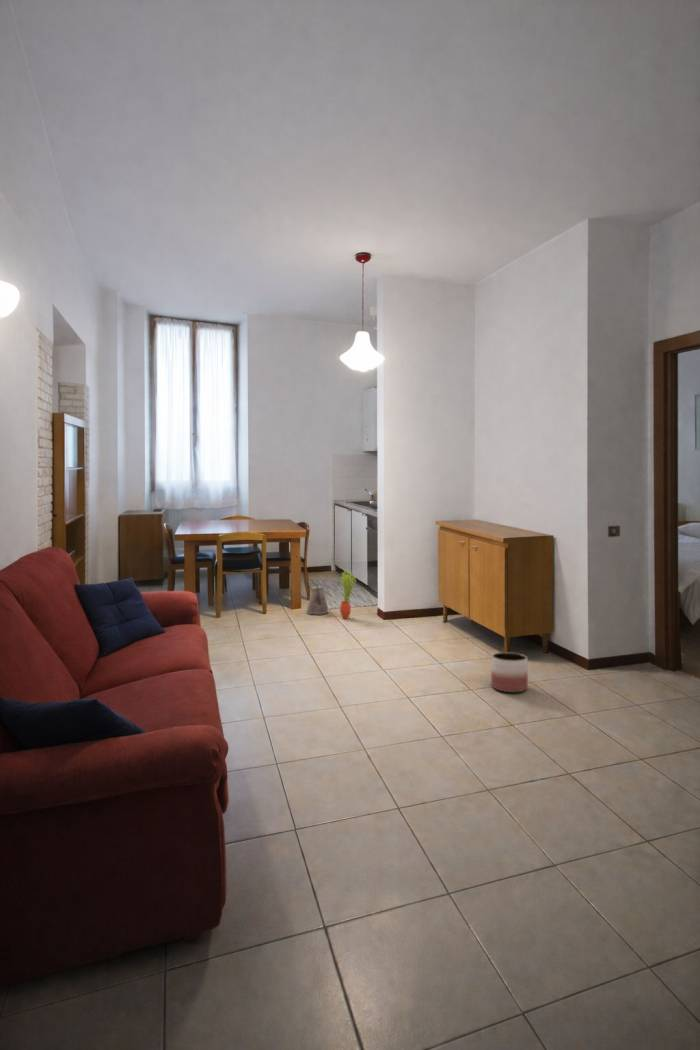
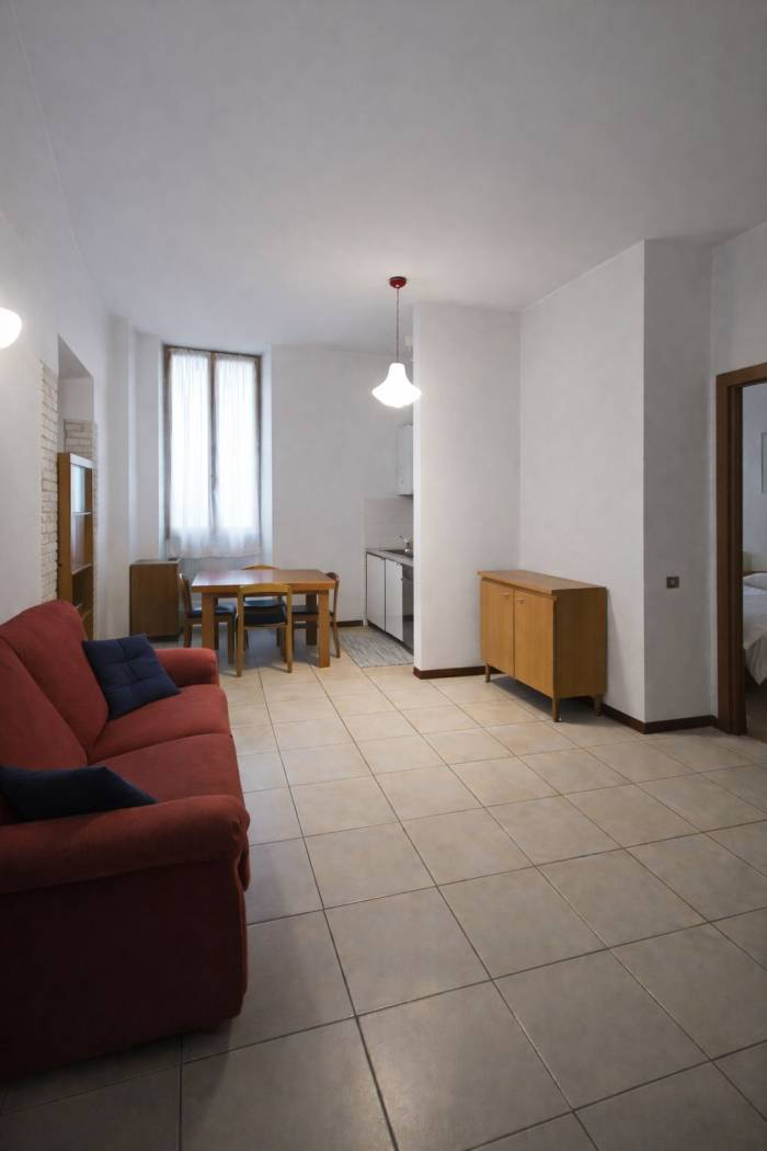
- planter [490,651,529,693]
- watering can [306,582,329,615]
- potted plant [339,569,357,619]
